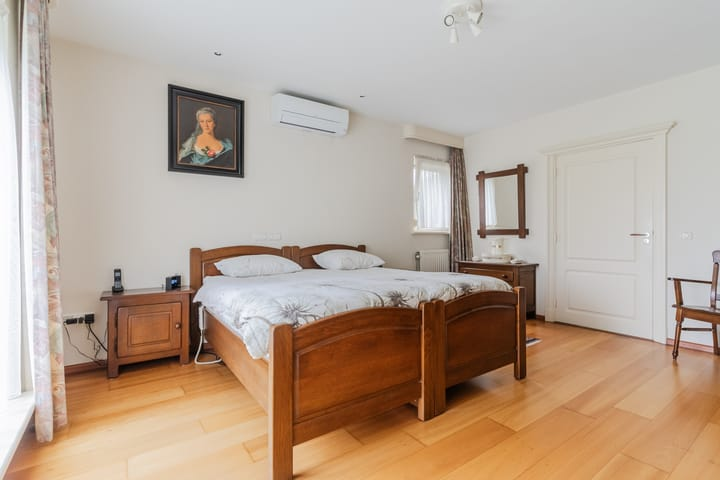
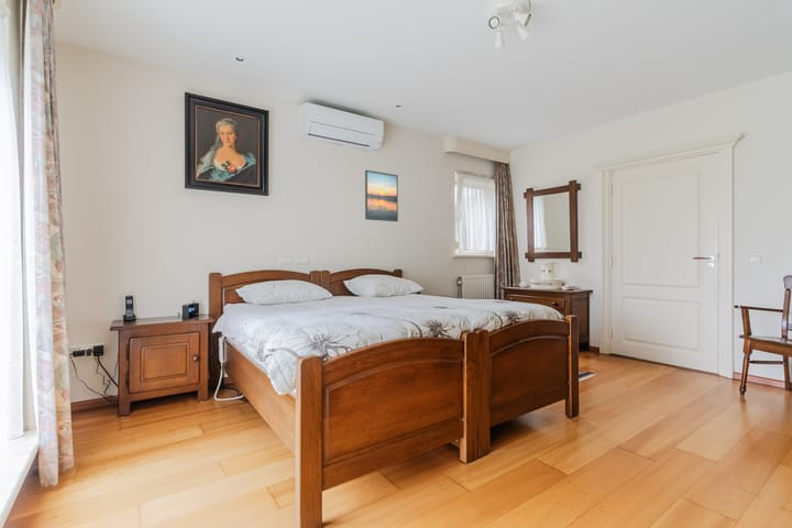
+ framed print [364,169,399,222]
